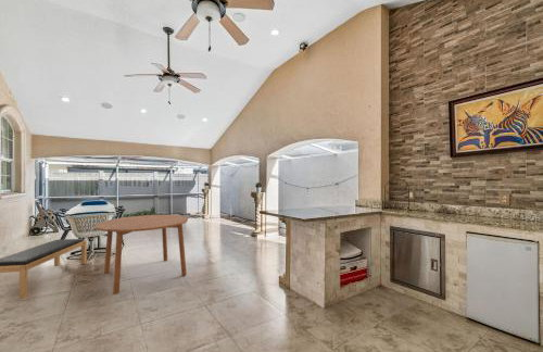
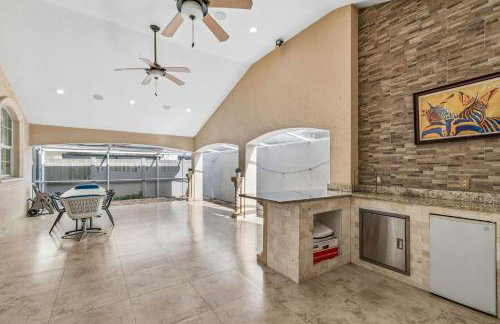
- dining table [94,214,189,296]
- bench [0,238,88,300]
